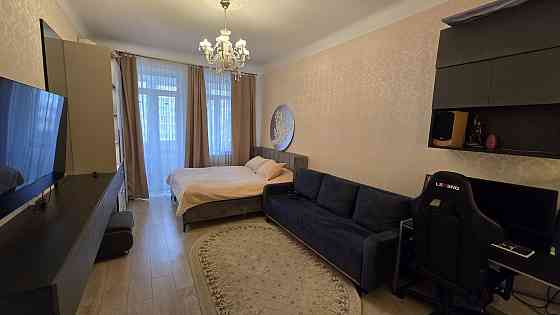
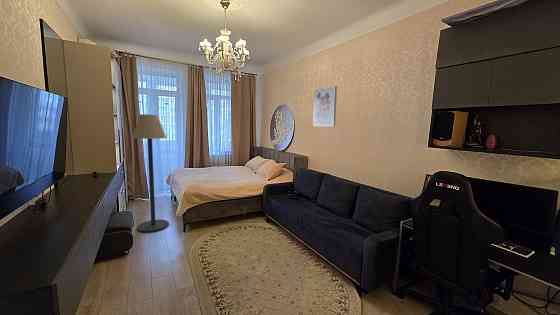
+ floor lamp [131,113,170,233]
+ wall art [312,85,338,127]
